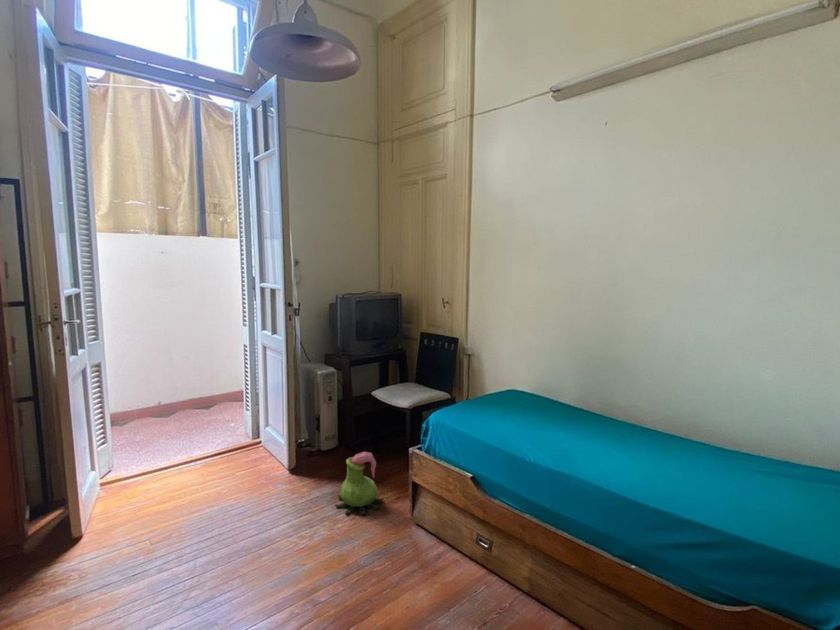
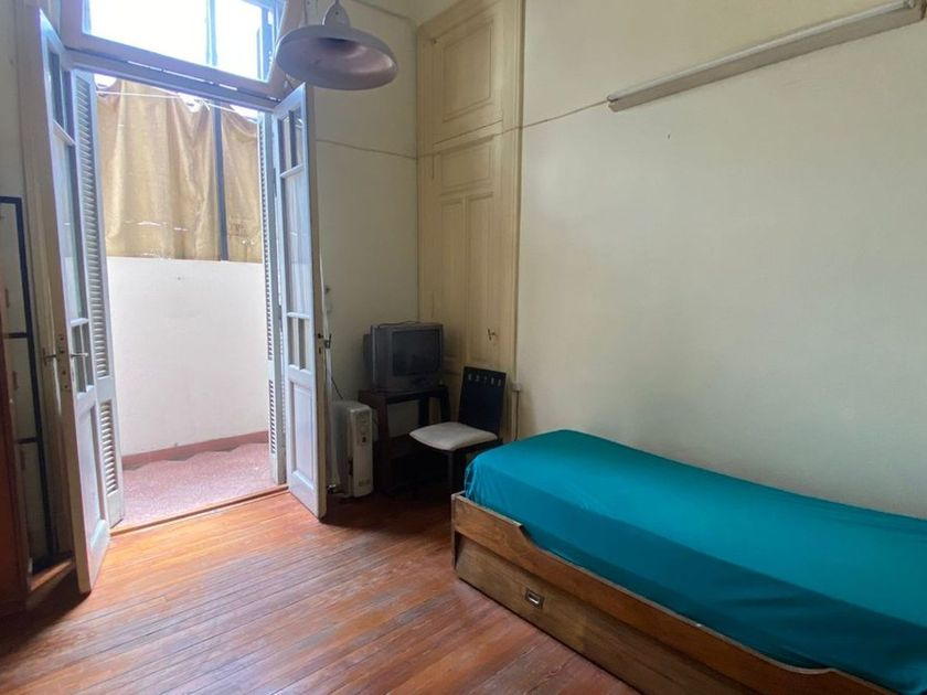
- decorative plant [334,451,385,516]
